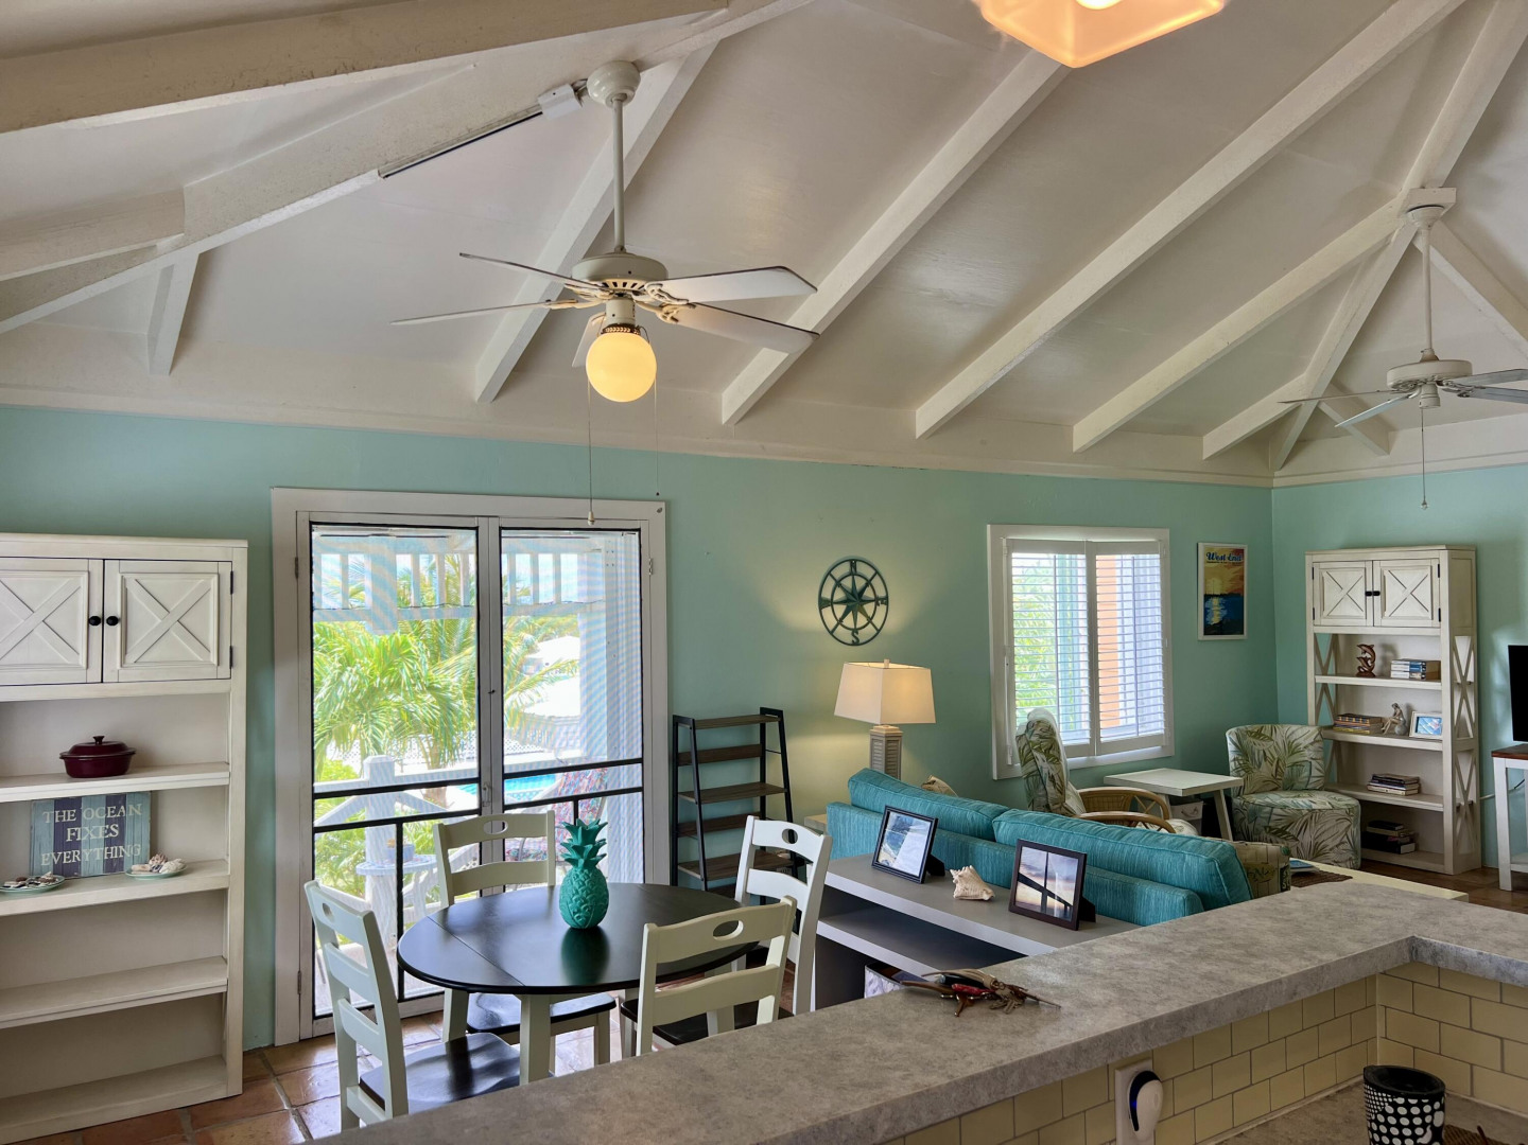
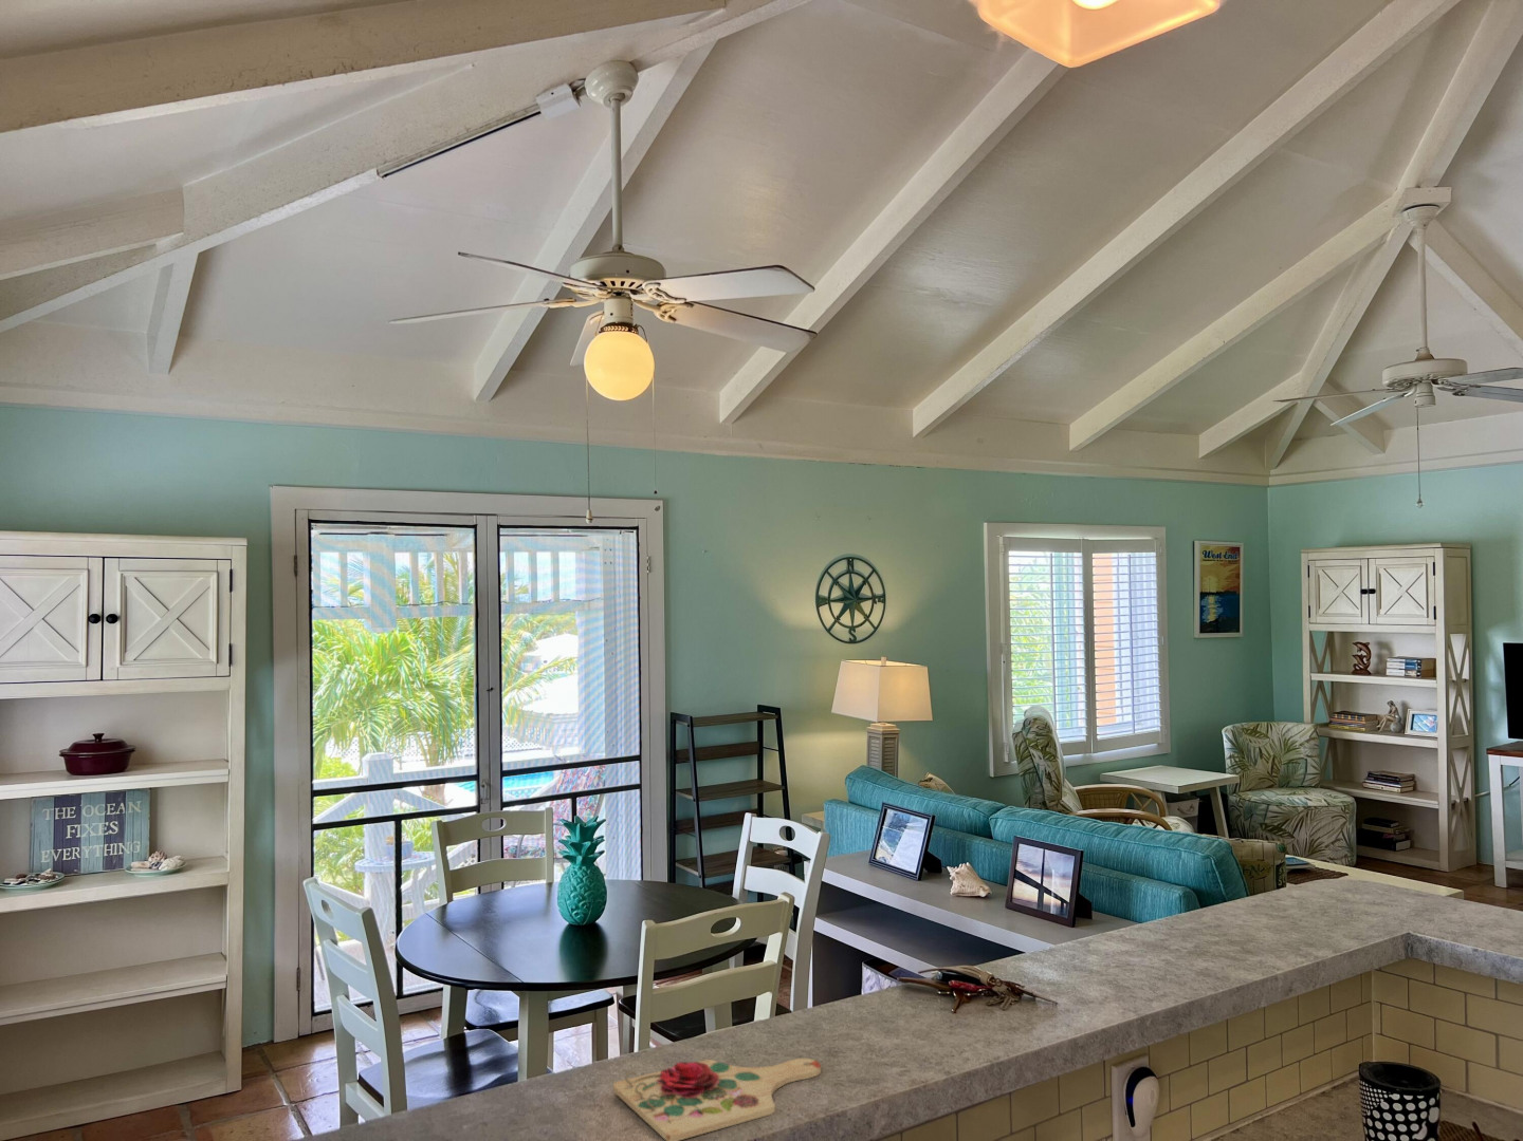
+ cutting board [613,1057,821,1141]
